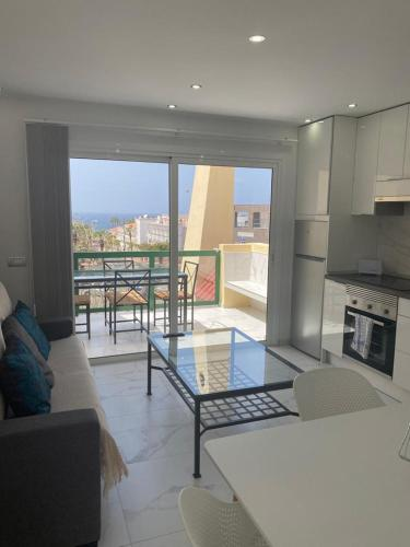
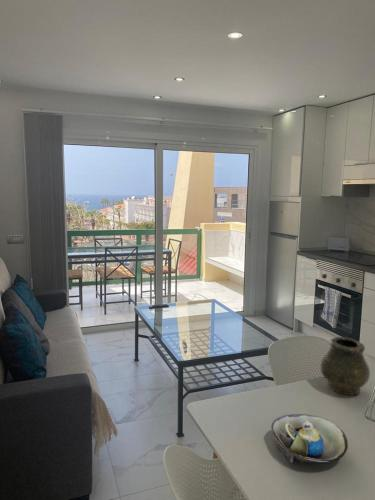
+ vase [319,336,371,396]
+ decorative bowl [270,413,349,464]
